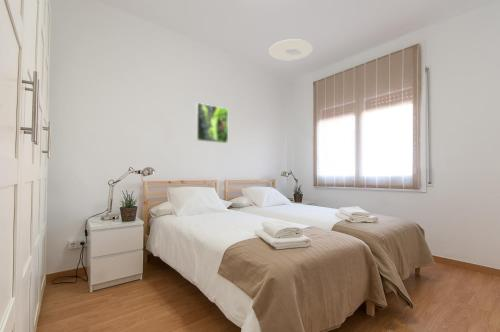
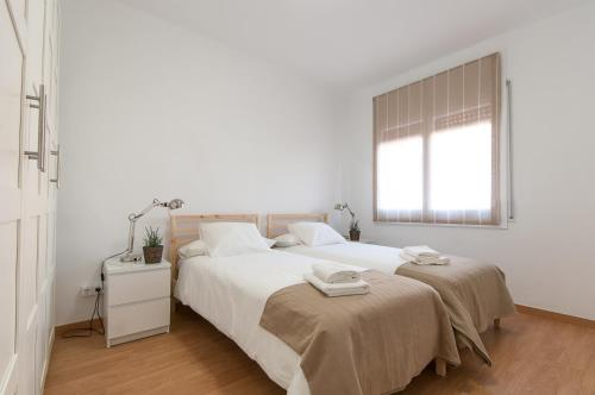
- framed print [195,102,229,144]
- ceiling light [268,38,314,61]
